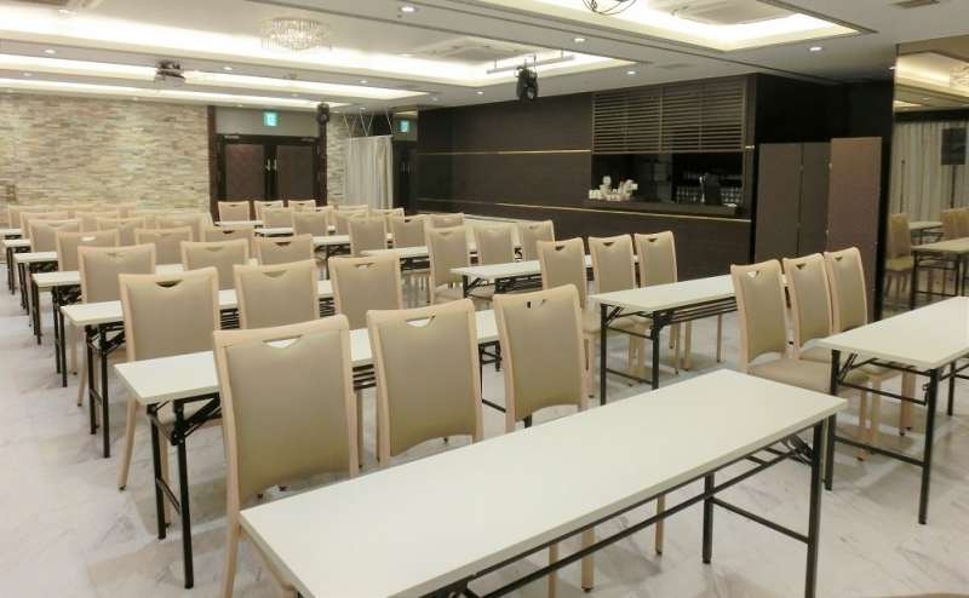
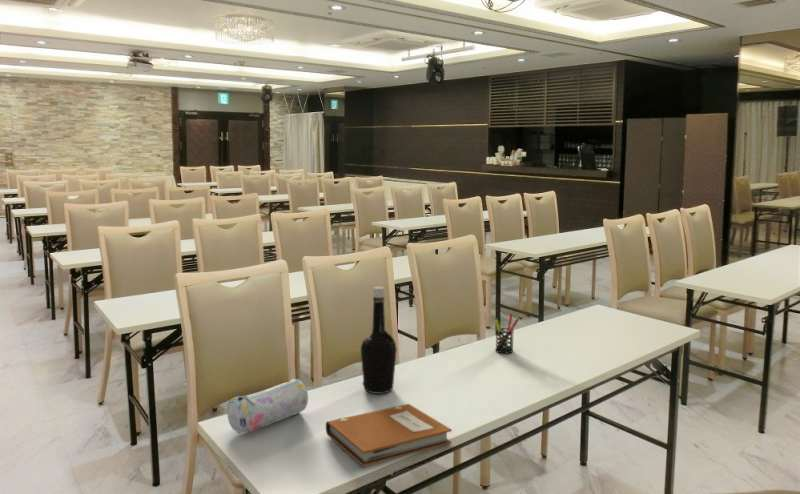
+ pencil case [226,378,309,435]
+ bottle [360,286,398,395]
+ pen holder [494,313,520,354]
+ notebook [325,403,453,468]
